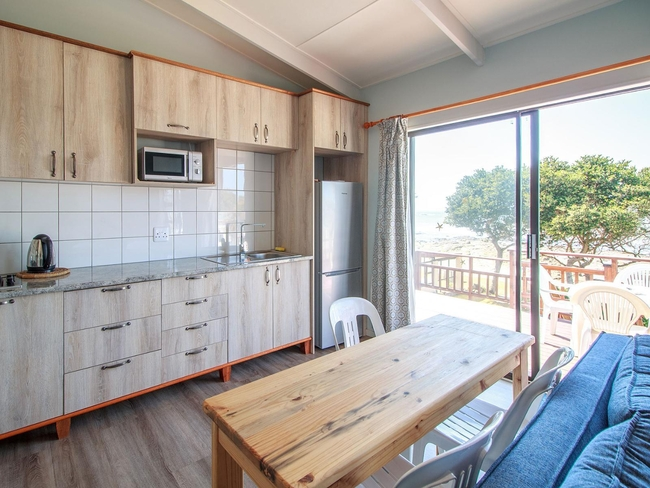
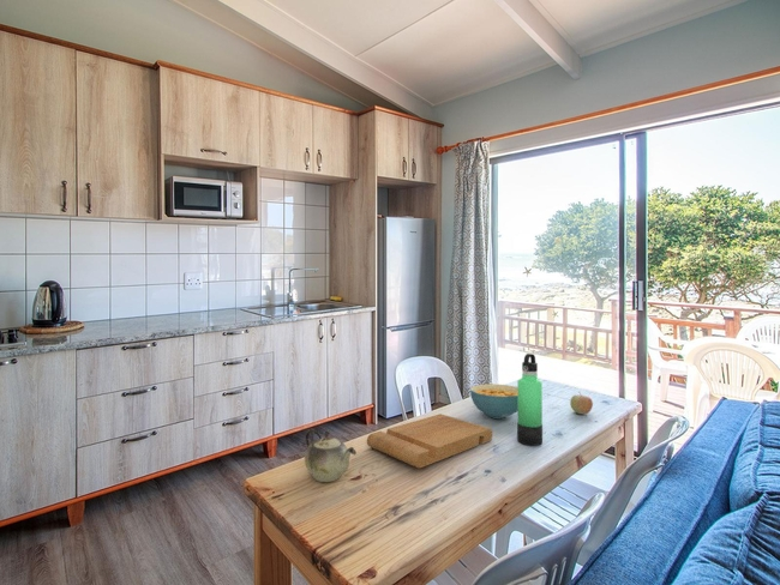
+ cutting board [366,412,494,470]
+ cereal bowl [469,382,517,420]
+ teapot [304,427,358,483]
+ fruit [569,392,594,415]
+ thermos bottle [516,352,544,446]
